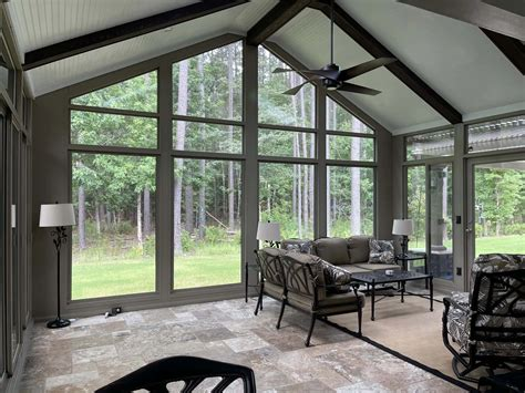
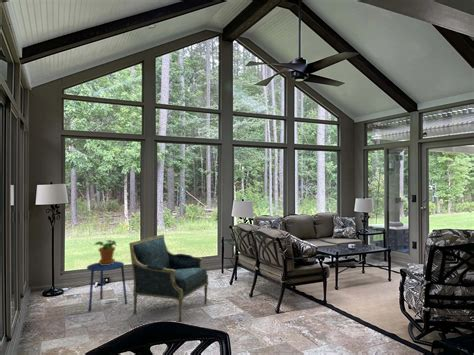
+ side table [86,260,128,313]
+ potted plant [94,239,117,265]
+ armchair [128,234,209,323]
